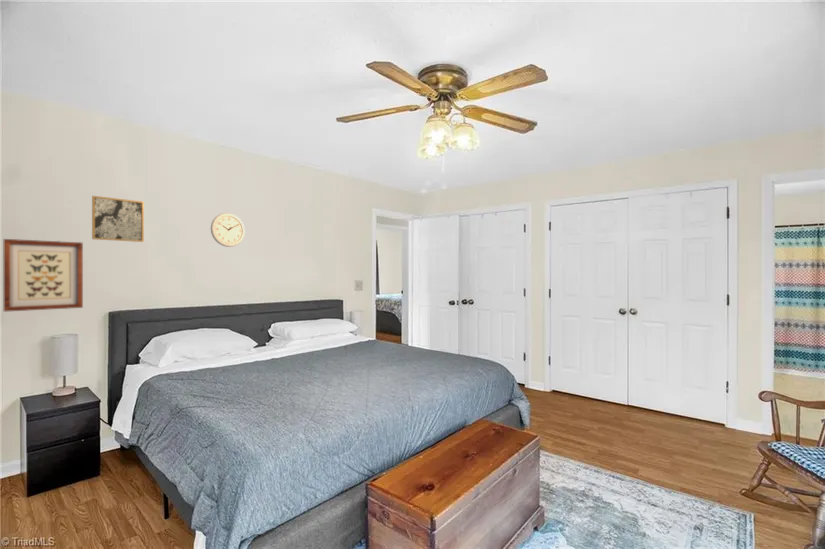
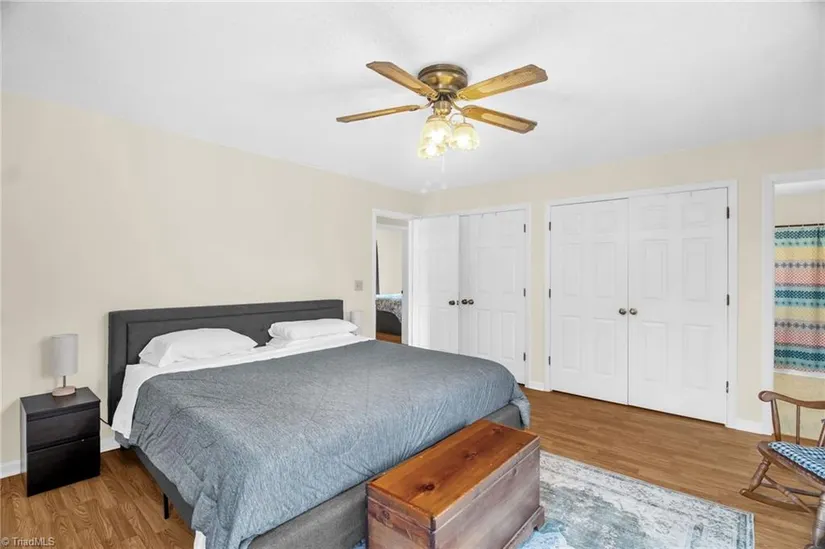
- wall art [91,195,145,243]
- wall art [3,238,84,313]
- wall clock [210,212,246,248]
